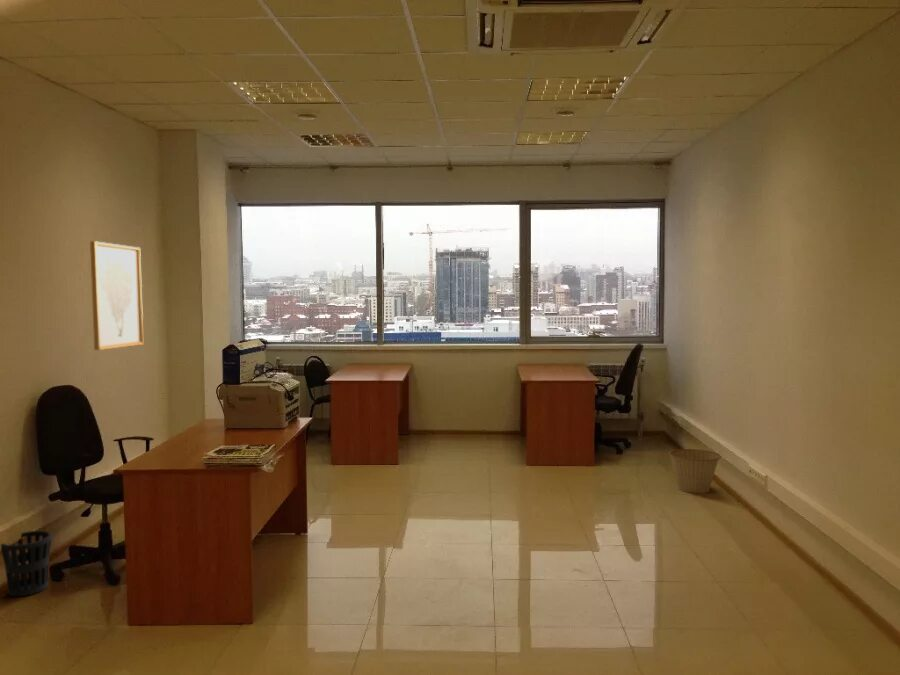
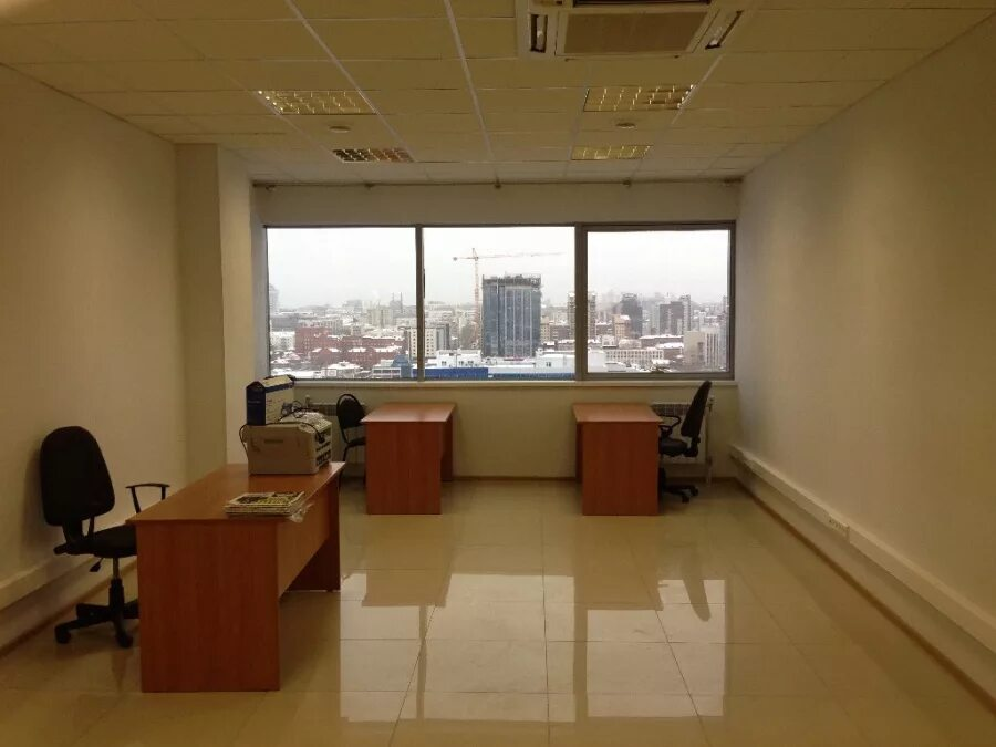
- wall art [89,240,145,351]
- basket [668,448,722,494]
- wastebasket [0,530,53,597]
